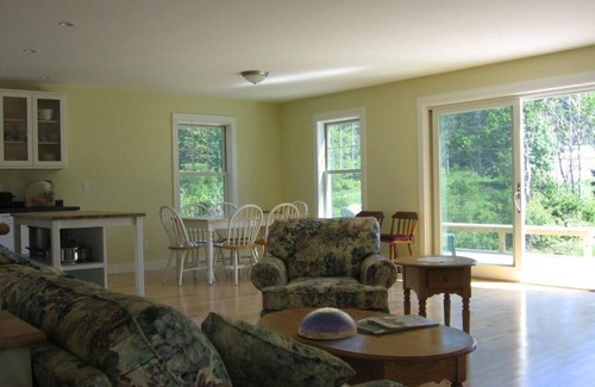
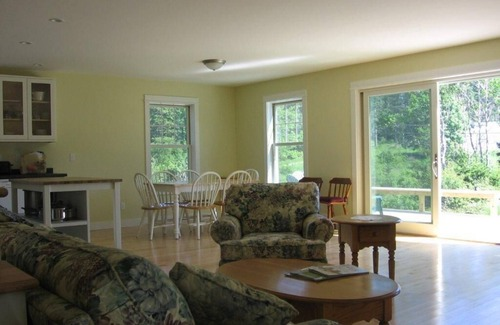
- decorative bowl [298,307,358,341]
